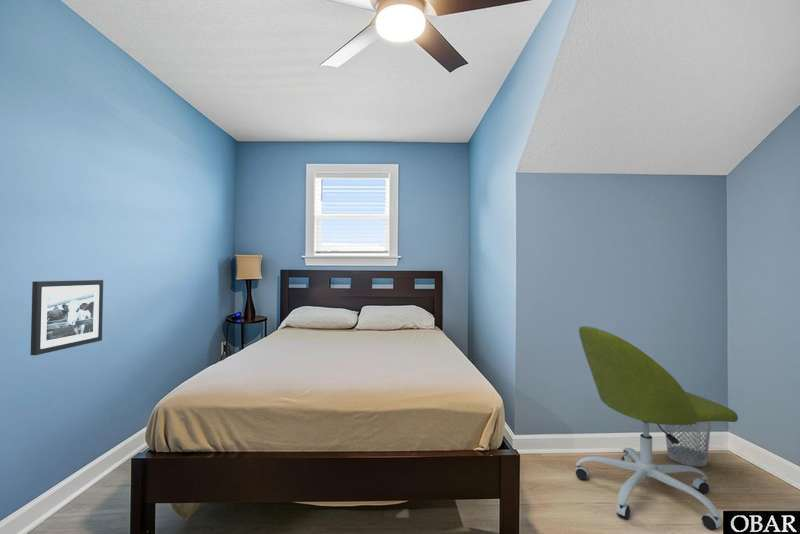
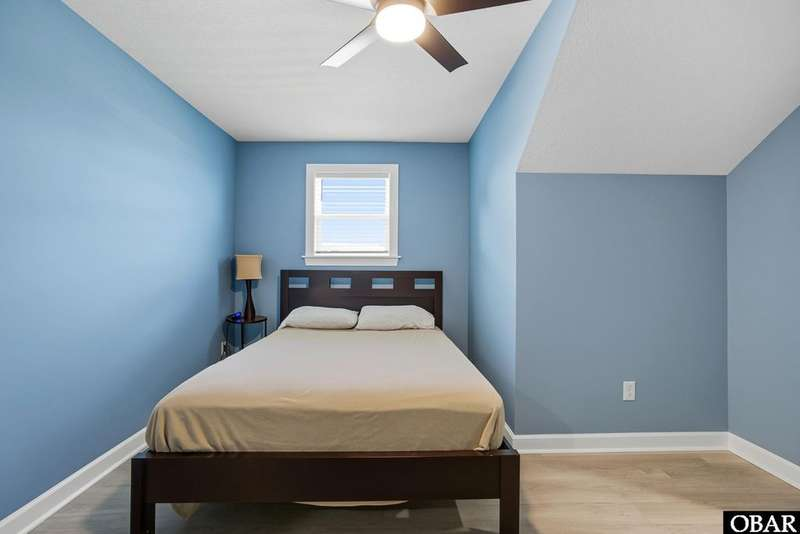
- wastebasket [664,421,712,468]
- office chair [574,325,739,531]
- picture frame [30,279,104,356]
